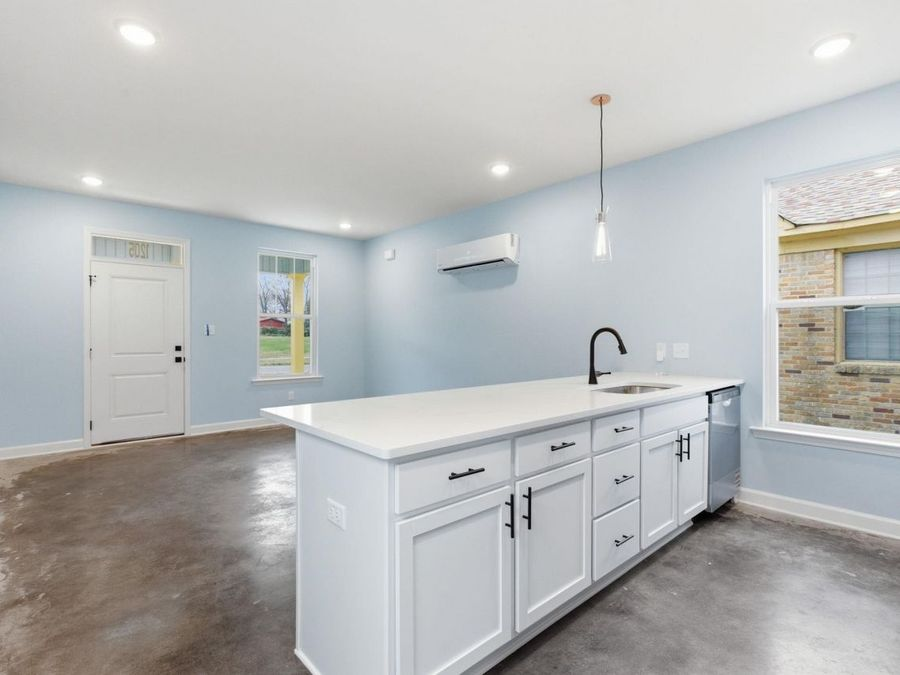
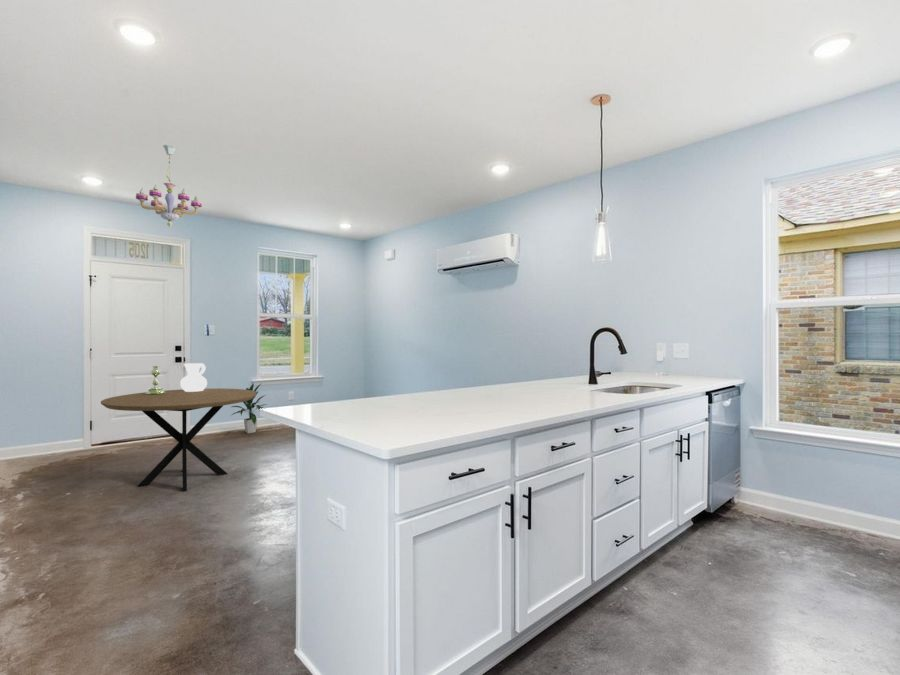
+ vase [179,362,208,392]
+ candlestick [145,365,166,395]
+ indoor plant [231,382,268,434]
+ chandelier [135,144,203,228]
+ dining table [100,387,257,492]
